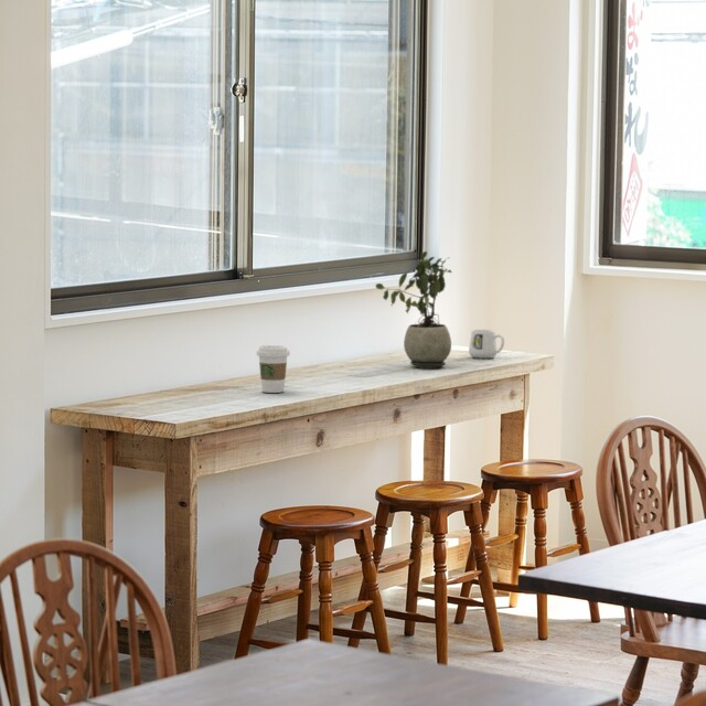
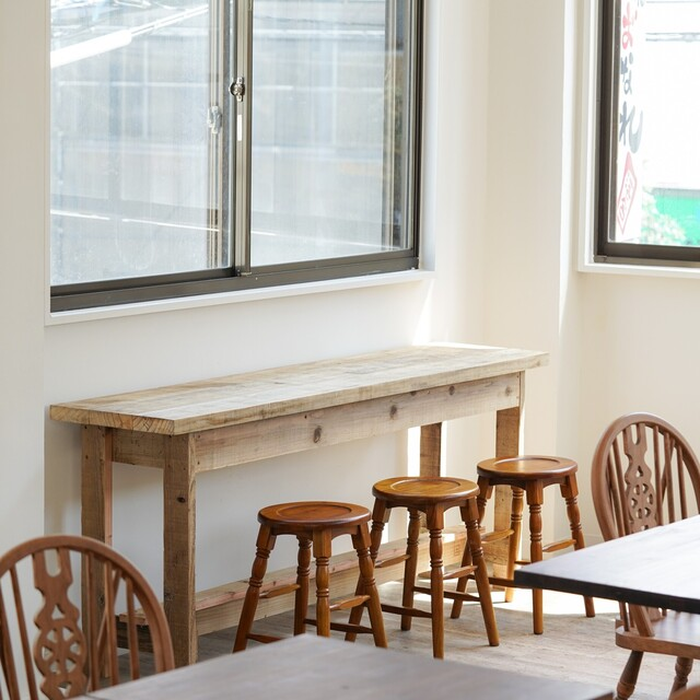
- coffee cup [256,344,291,394]
- mug [468,329,505,360]
- potted plant [375,250,453,370]
